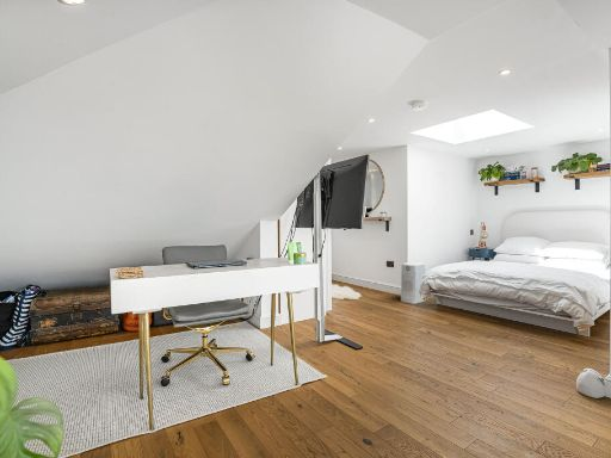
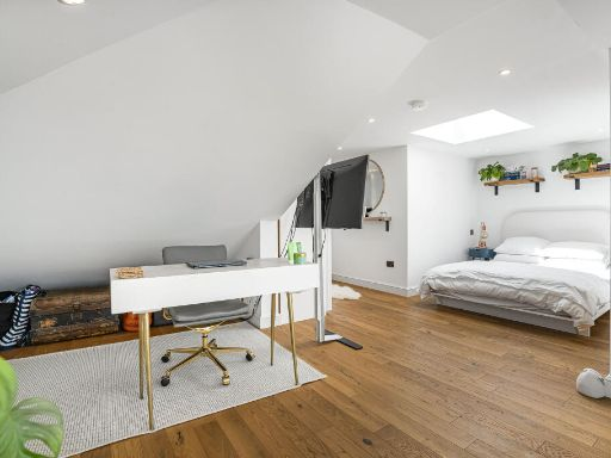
- air purifier [400,261,426,305]
